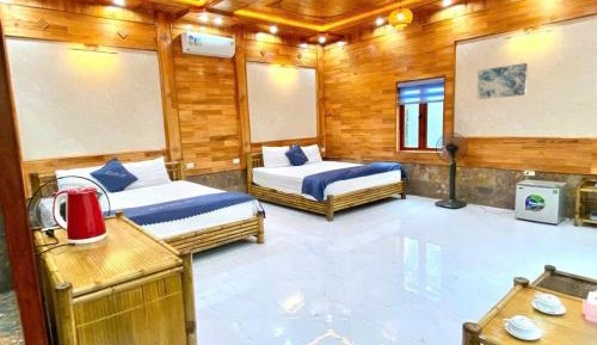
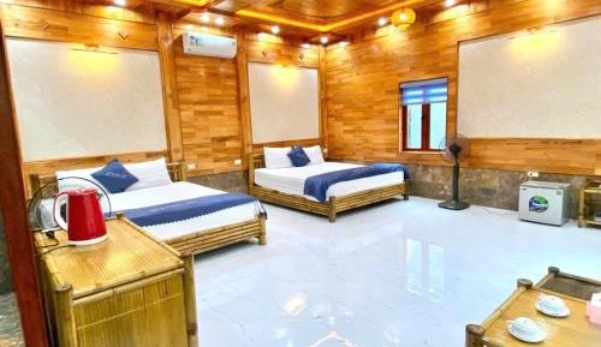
- wall art [476,62,529,100]
